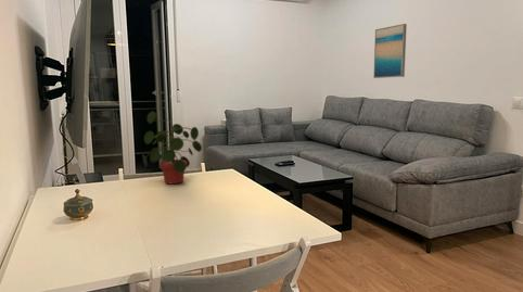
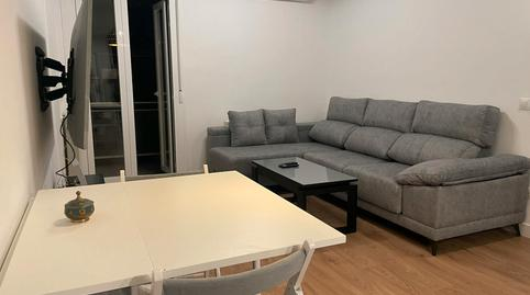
- potted plant [141,111,203,186]
- wall art [372,23,408,79]
